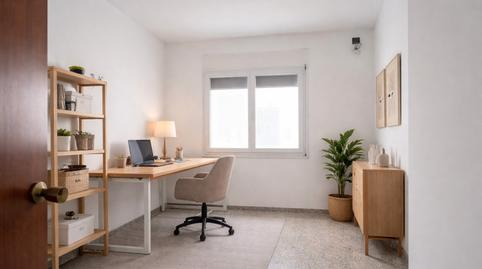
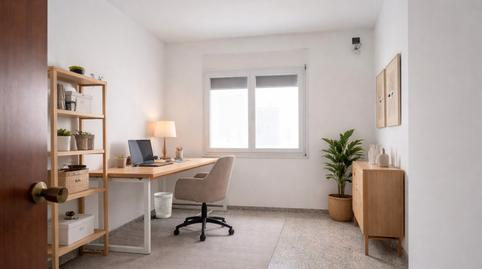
+ wastebasket [153,191,173,219]
